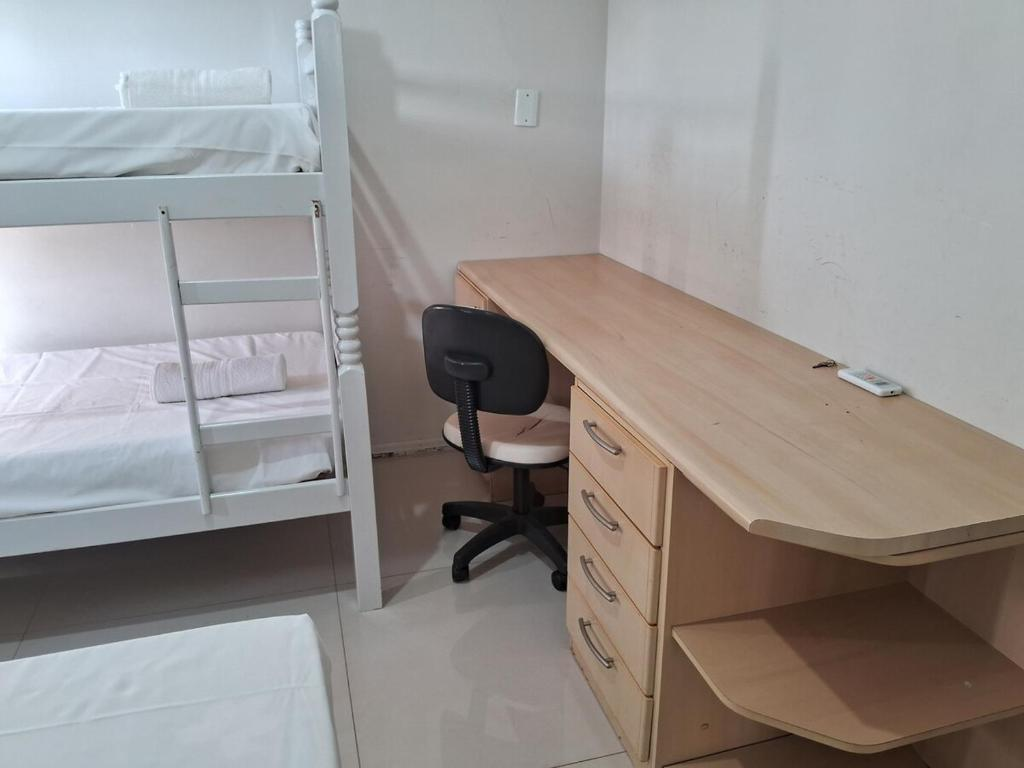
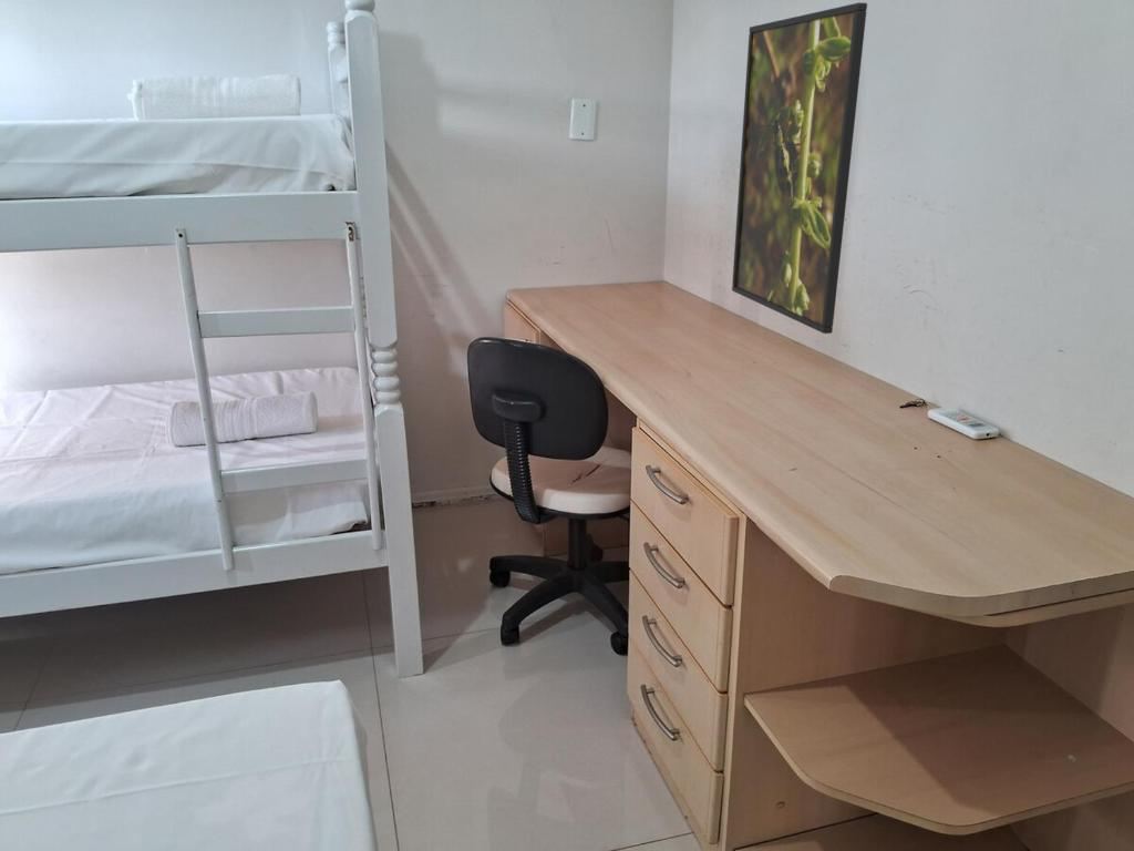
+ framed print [731,1,868,335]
